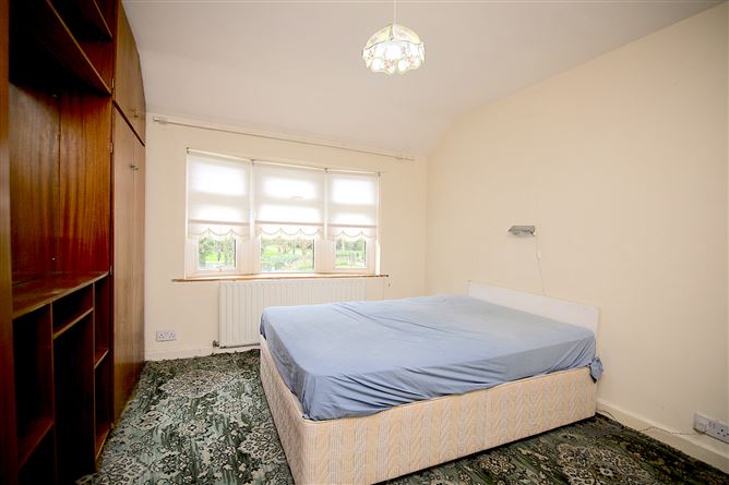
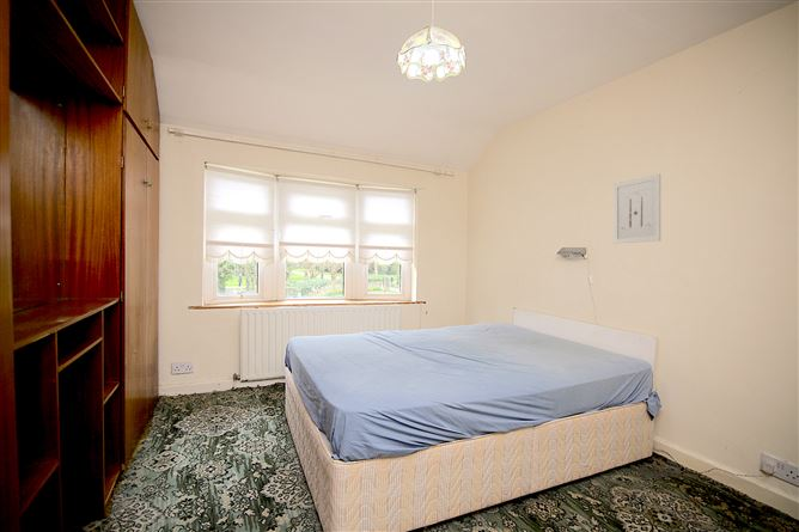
+ wall art [612,173,661,245]
